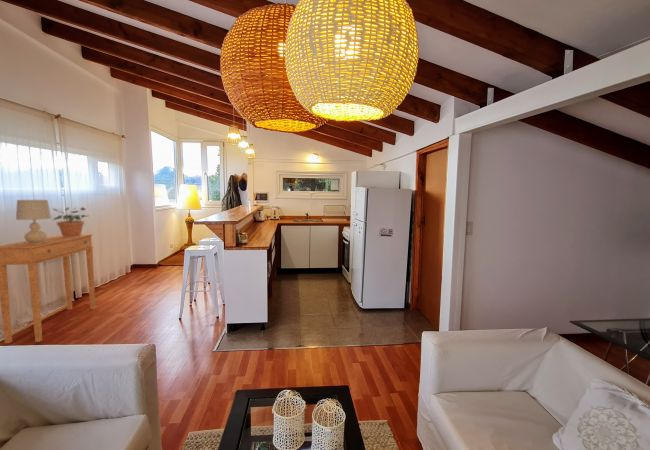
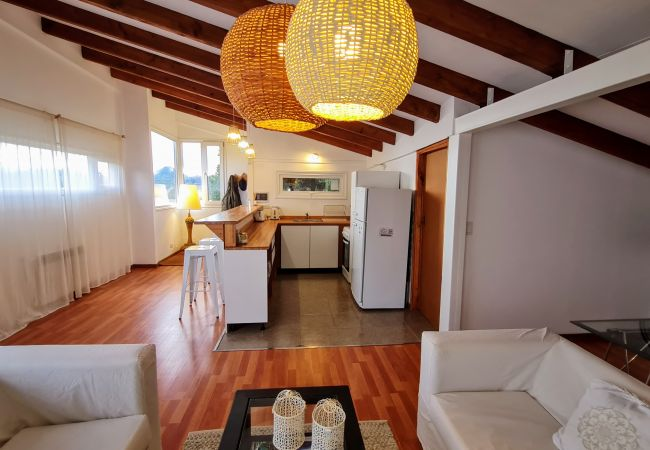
- side table [0,233,96,344]
- potted plant [51,206,89,237]
- table lamp [15,199,52,244]
